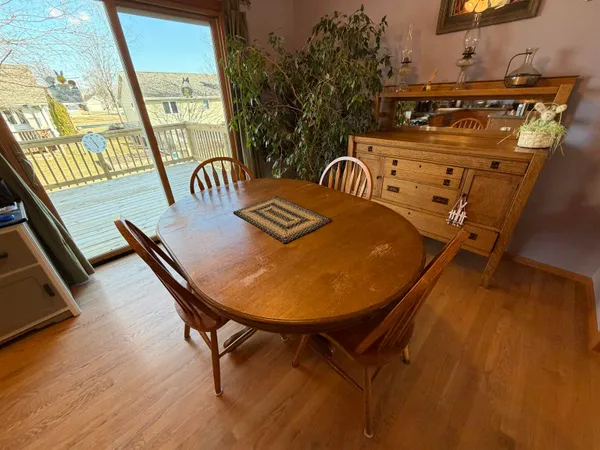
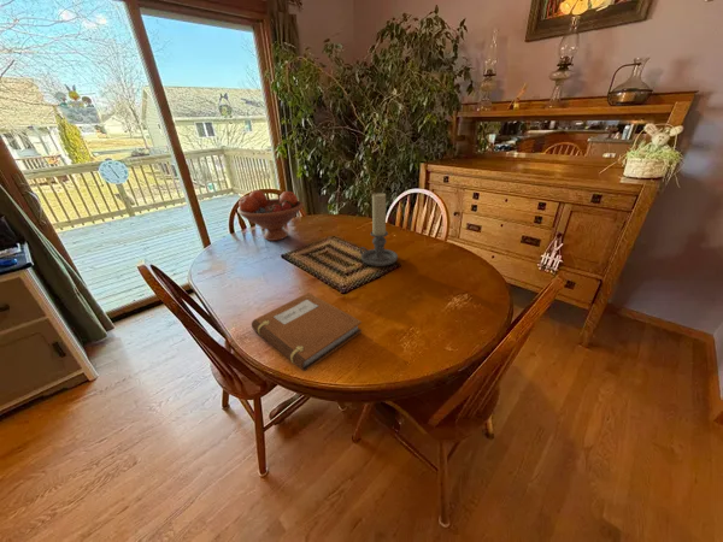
+ fruit bowl [236,189,304,242]
+ notebook [251,291,363,372]
+ candle holder [359,192,399,267]
